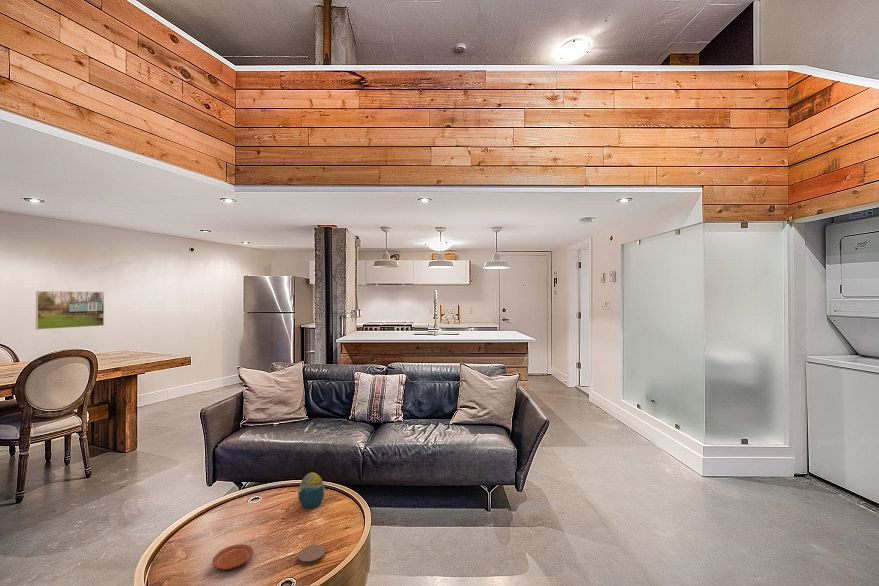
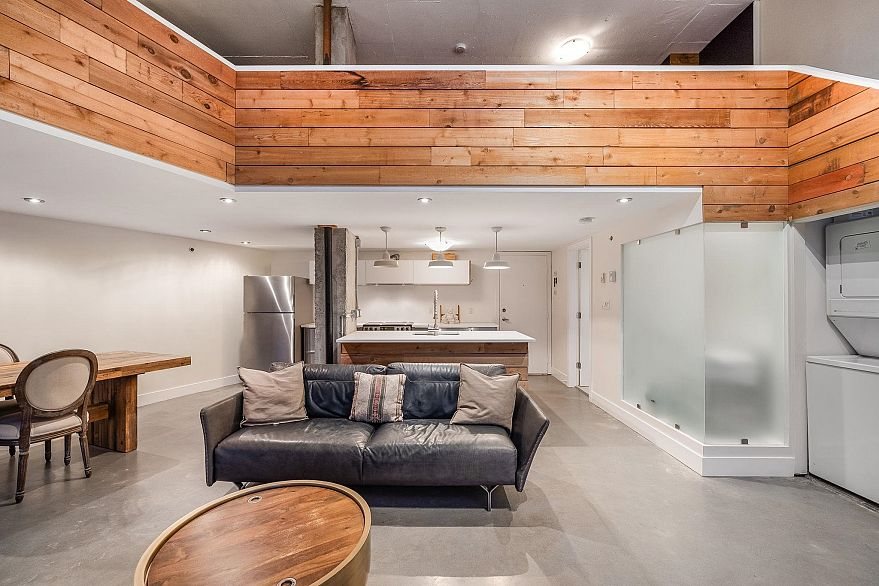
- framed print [35,290,105,330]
- plate [212,543,254,571]
- decorative egg [297,472,325,509]
- coaster [297,544,326,566]
